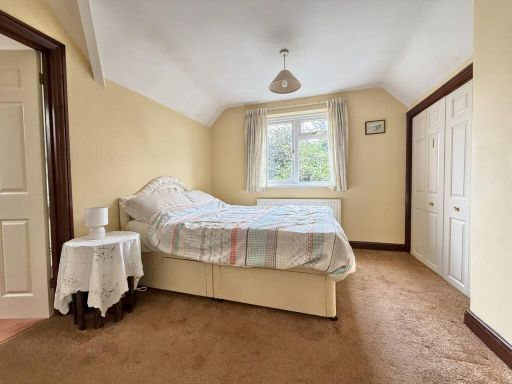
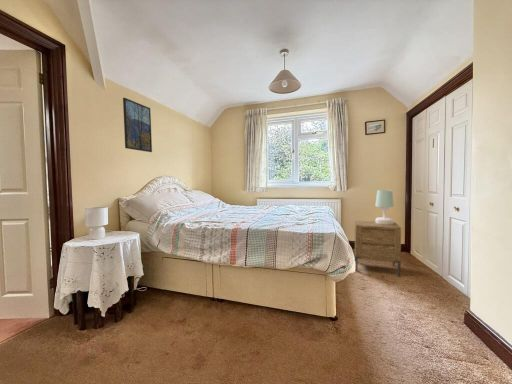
+ table lamp [375,189,395,225]
+ nightstand [354,219,402,277]
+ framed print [122,97,153,153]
